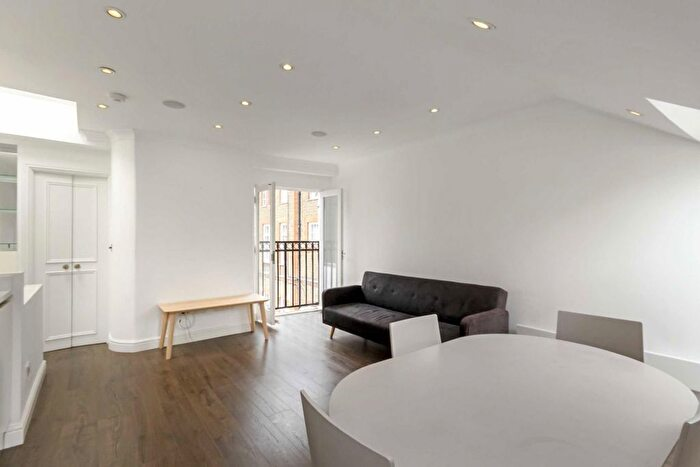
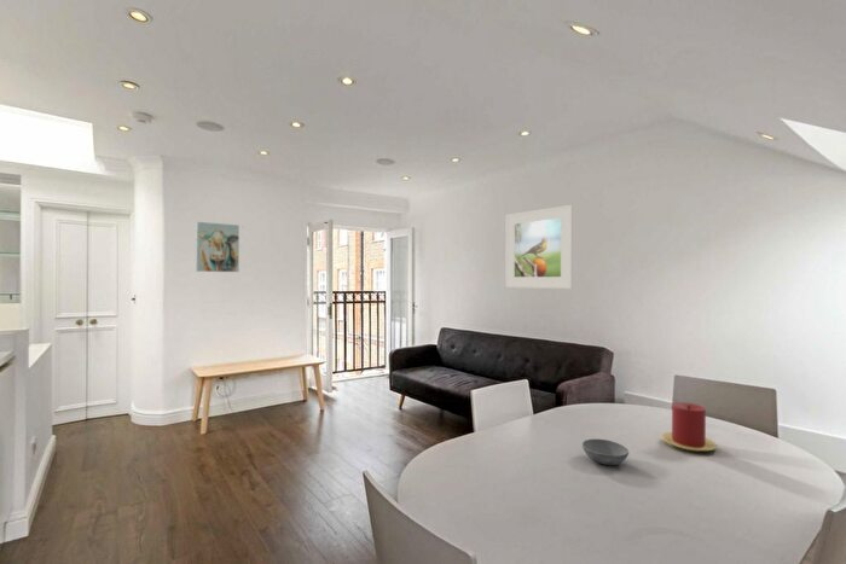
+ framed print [504,204,574,290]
+ candle [660,401,718,453]
+ wall art [195,221,241,273]
+ bowl [581,438,630,466]
